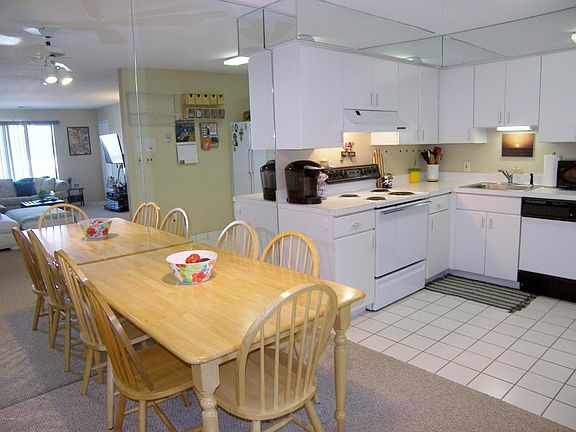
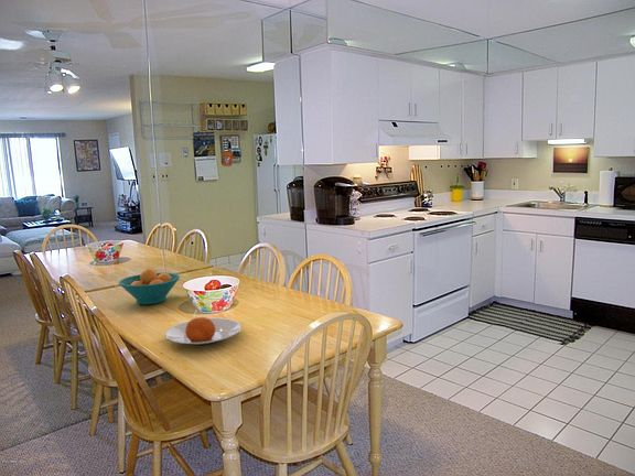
+ fruit bowl [118,268,181,305]
+ plate [164,316,243,346]
